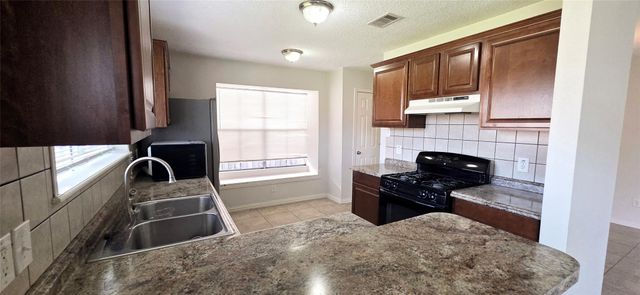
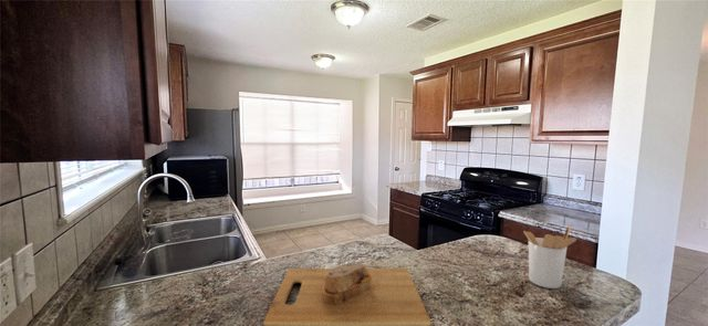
+ utensil holder [522,224,577,290]
+ cutting board [262,263,433,326]
